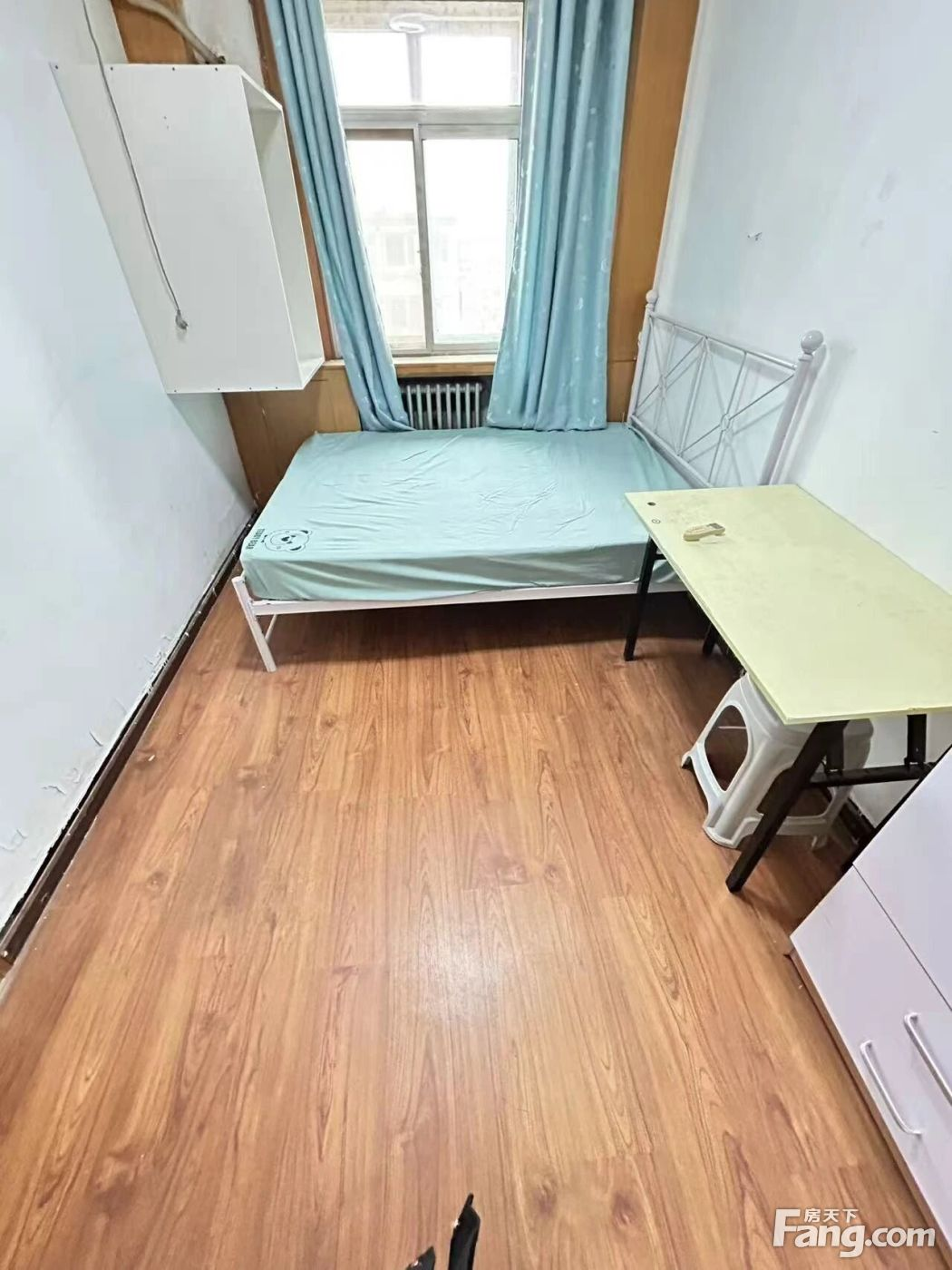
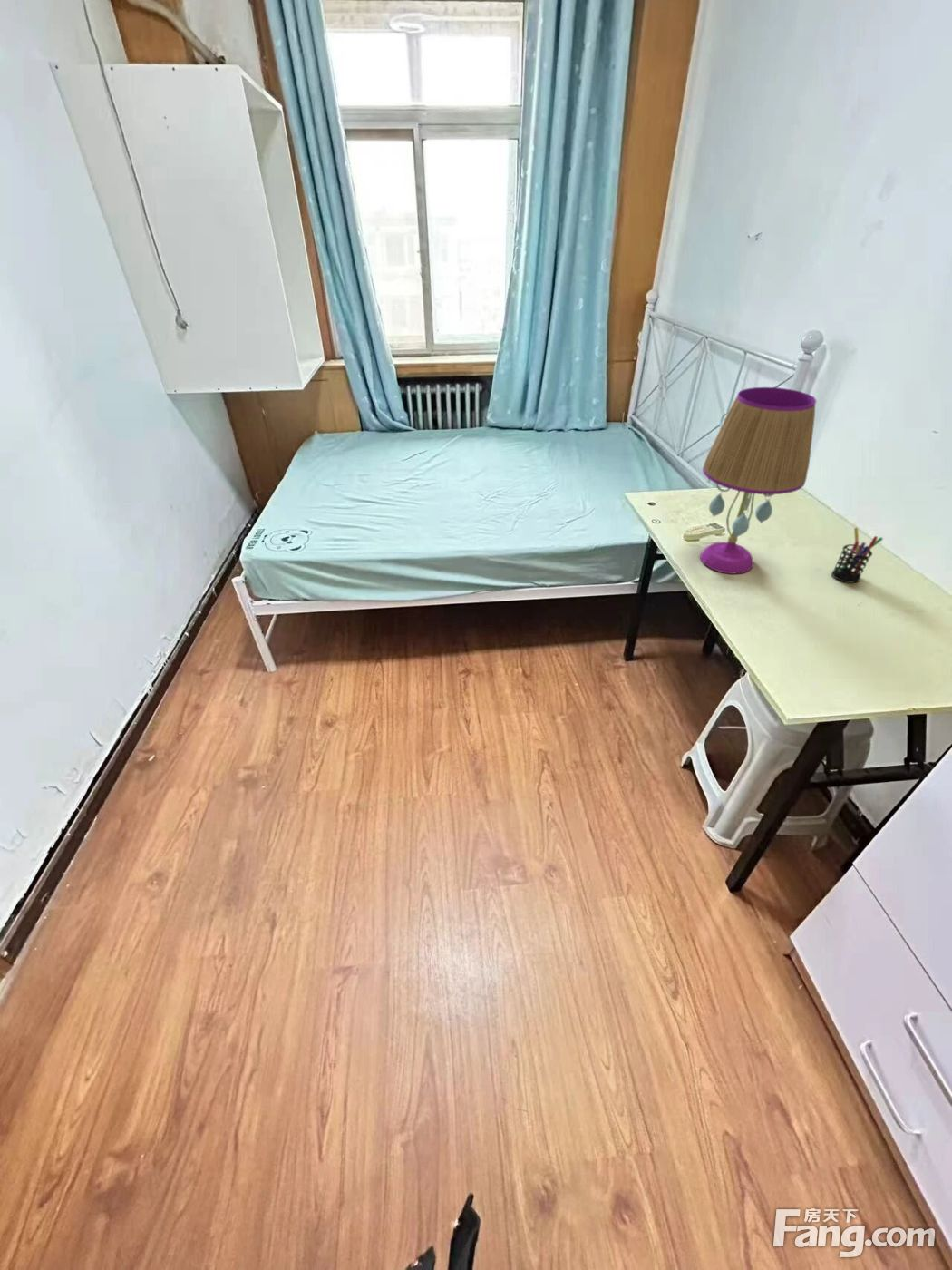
+ pen holder [831,526,884,584]
+ table lamp [699,386,818,575]
